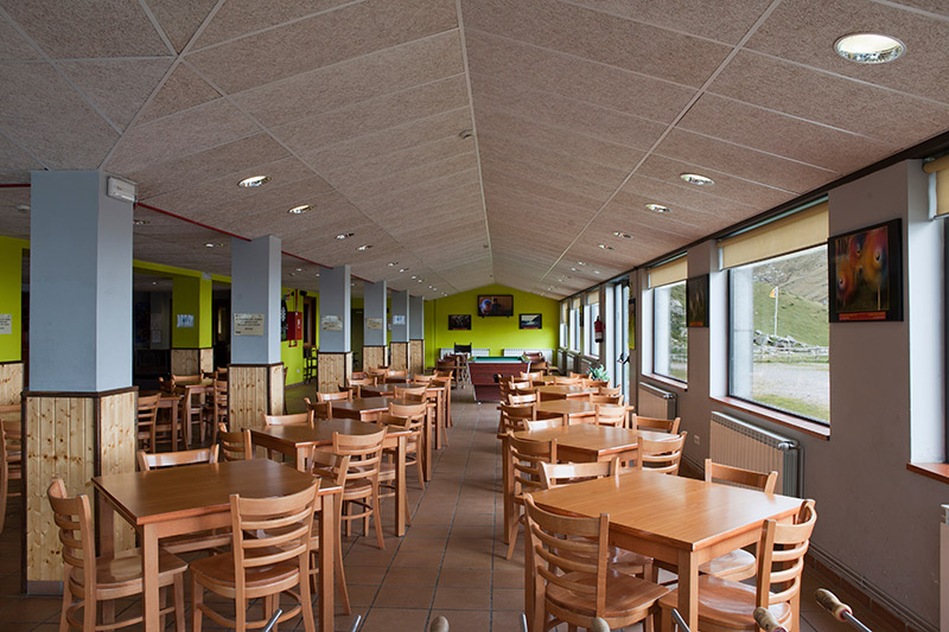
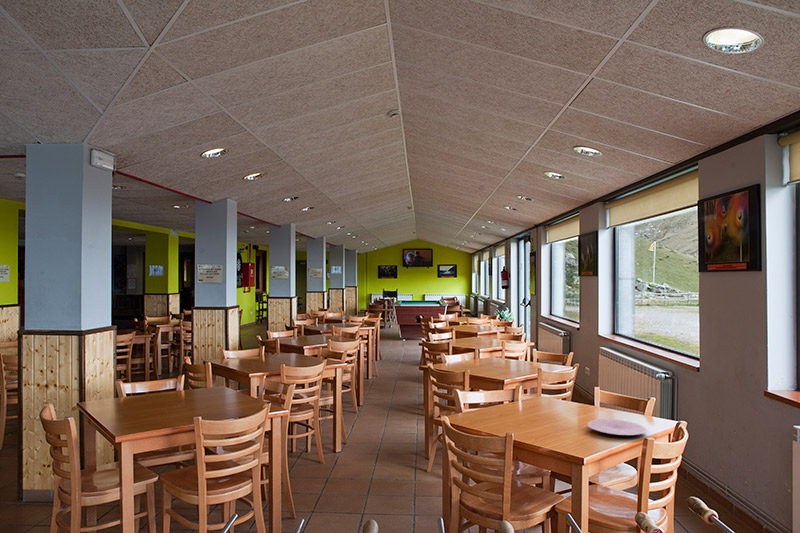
+ plate [586,418,648,436]
